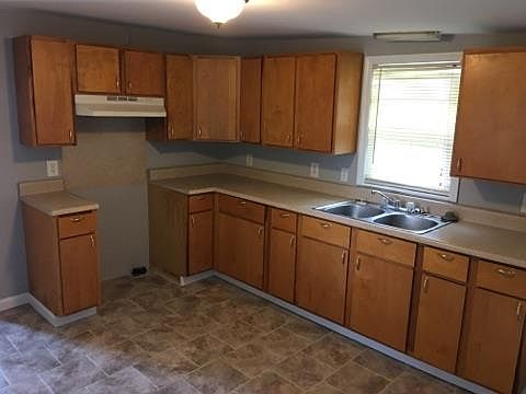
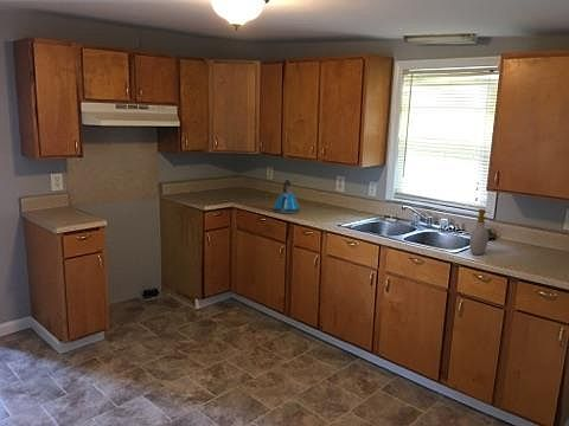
+ soap bottle [468,208,491,256]
+ kettle [273,179,300,214]
